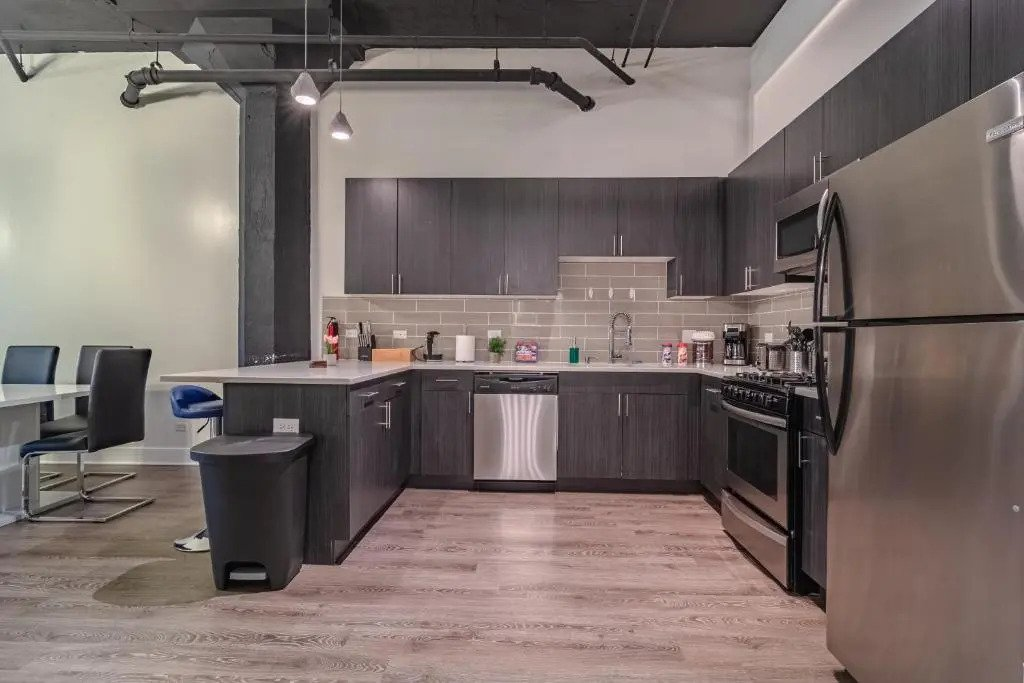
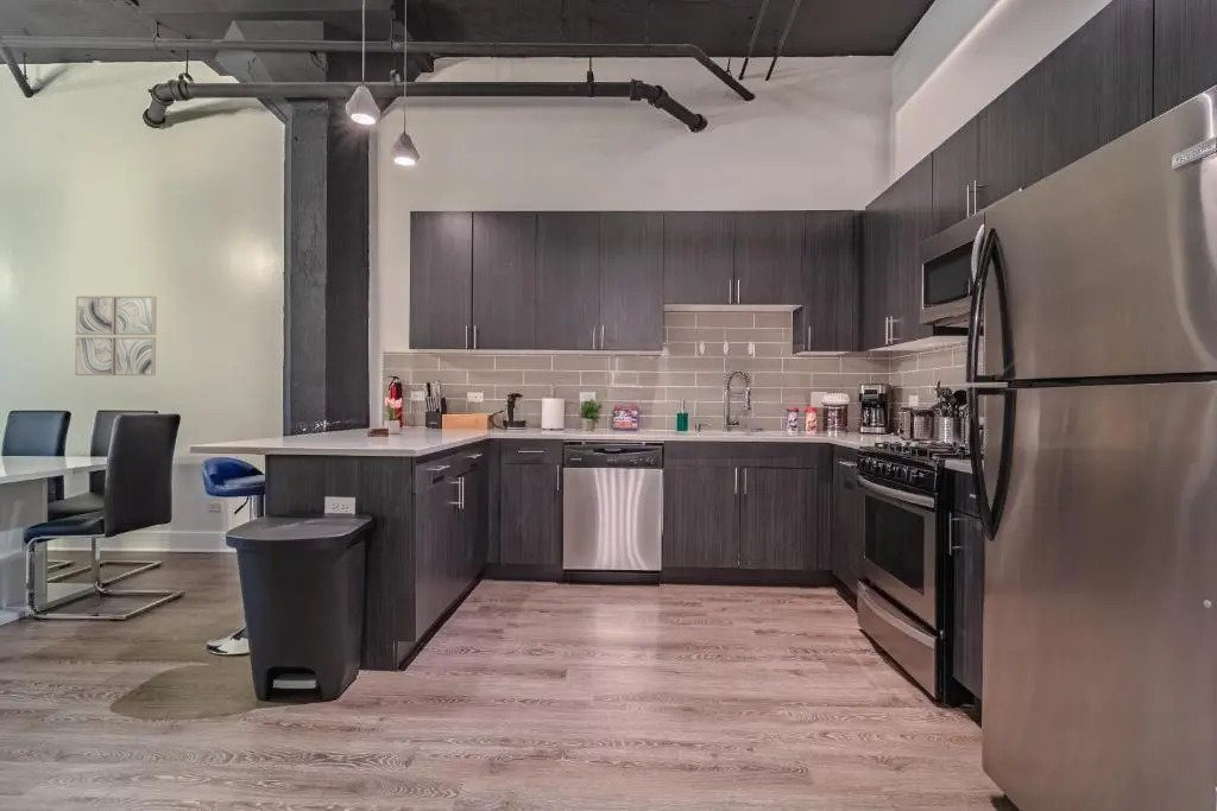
+ wall art [74,294,158,376]
